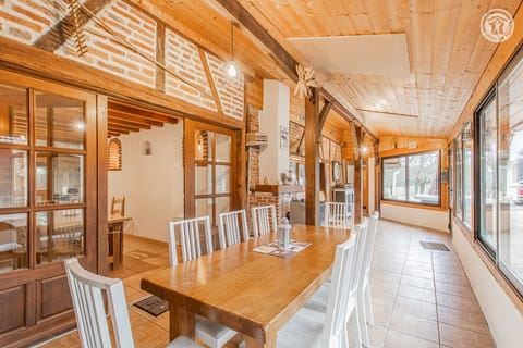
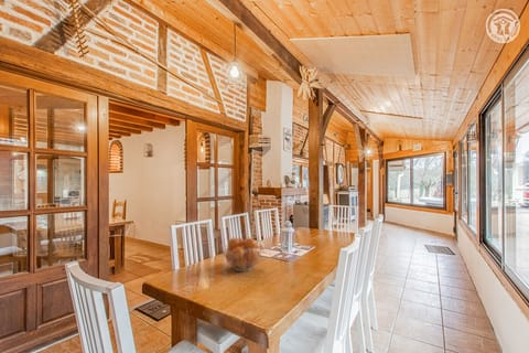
+ fruit basket [220,237,264,272]
